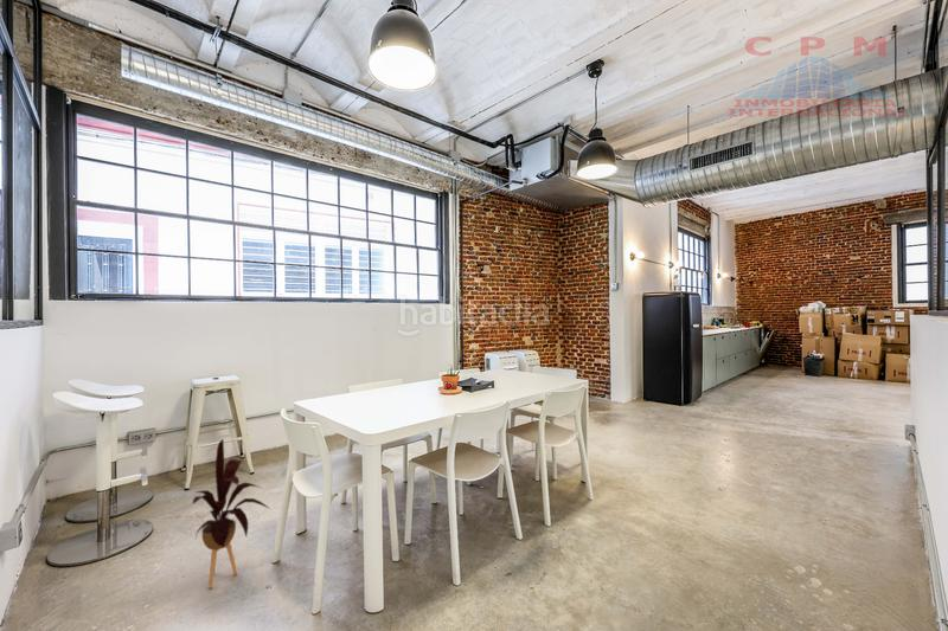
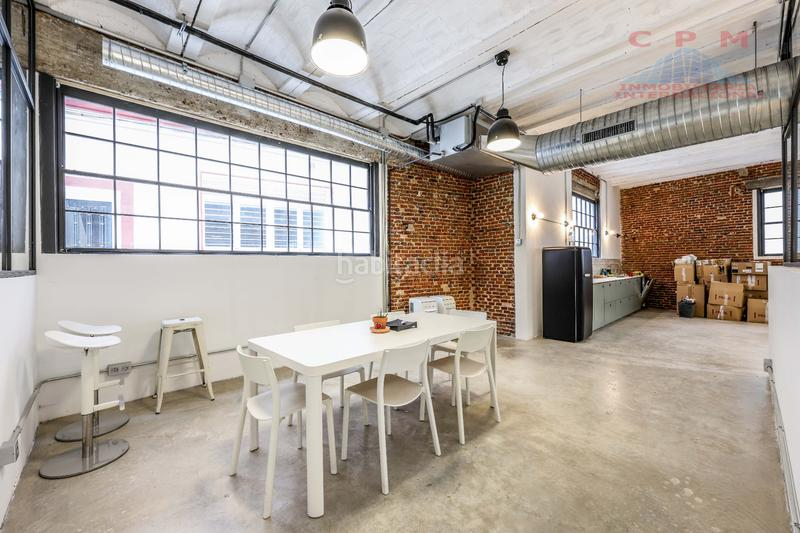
- house plant [191,438,271,590]
